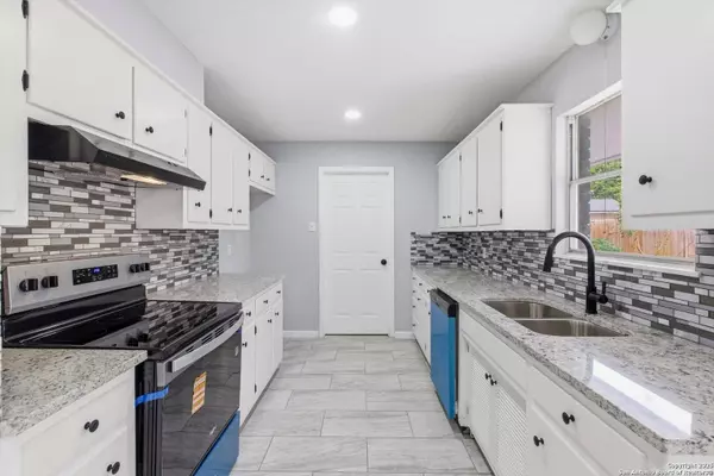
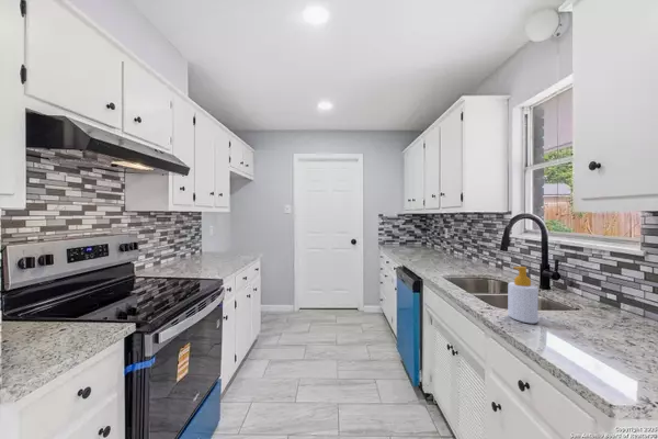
+ soap bottle [507,266,540,325]
